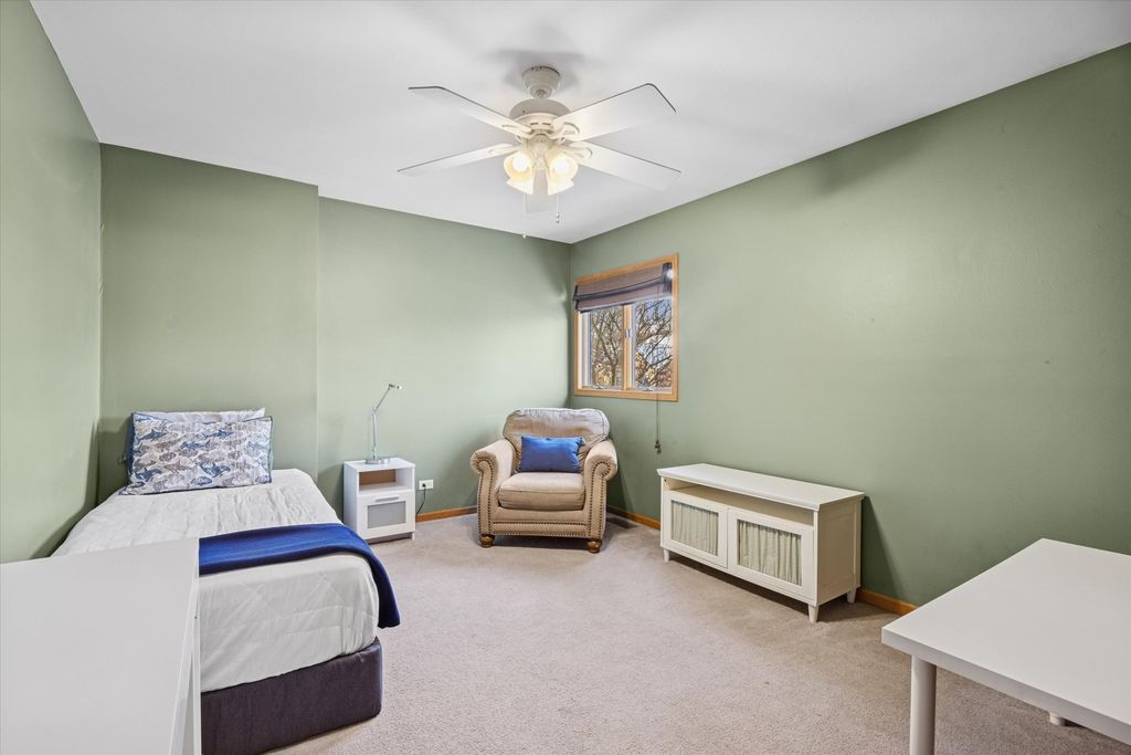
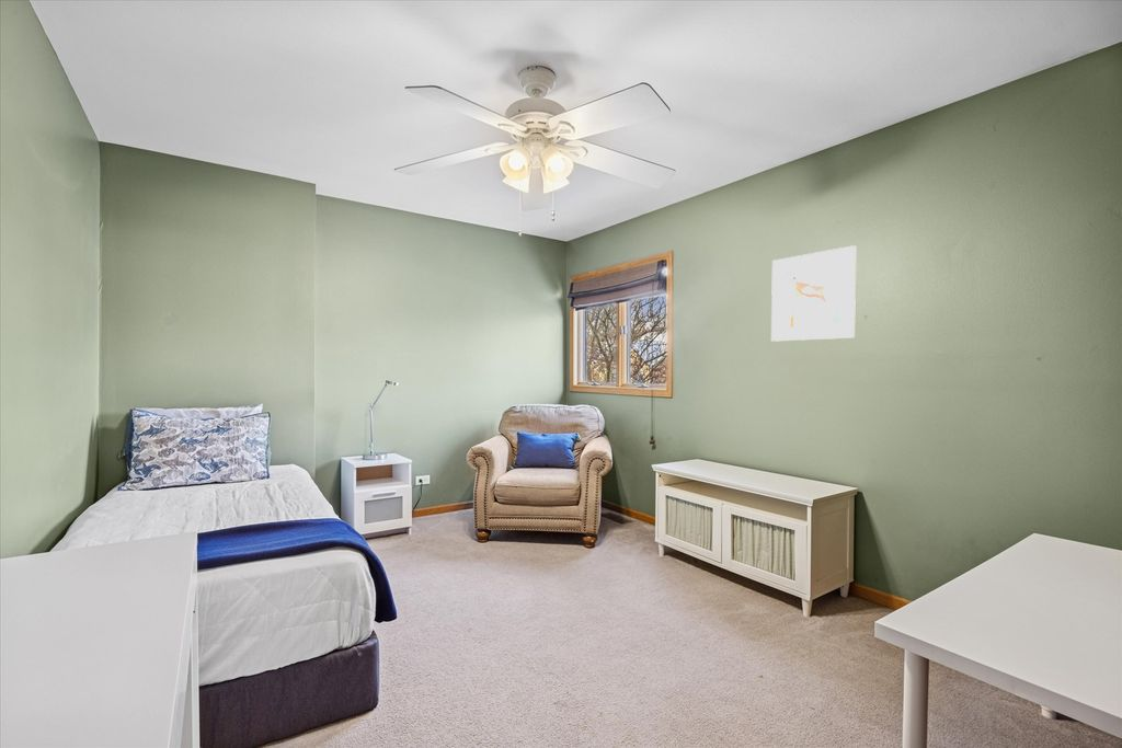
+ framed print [770,244,857,343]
